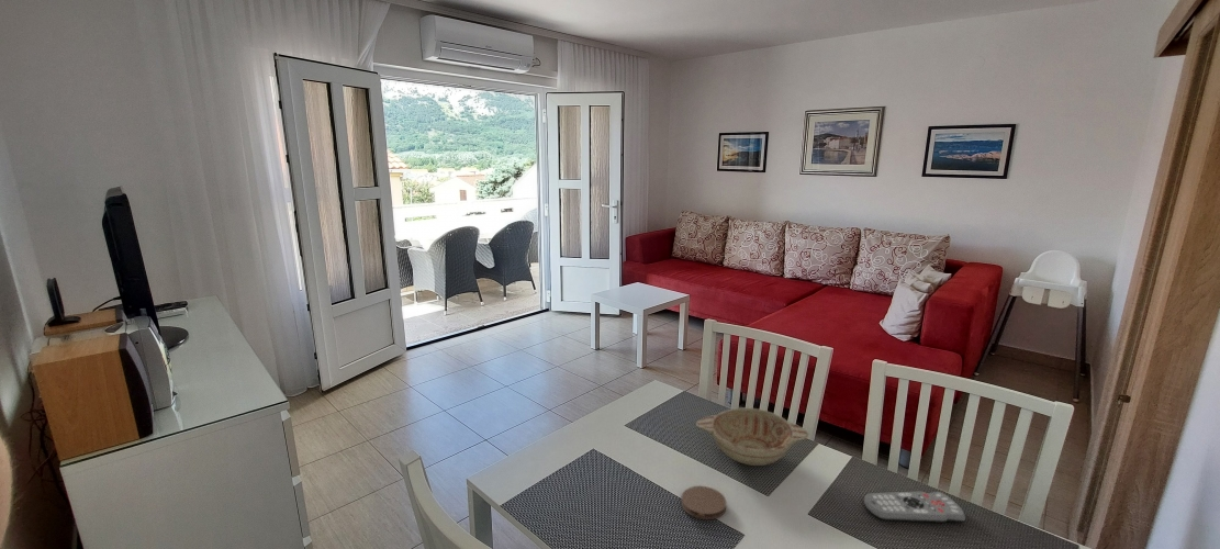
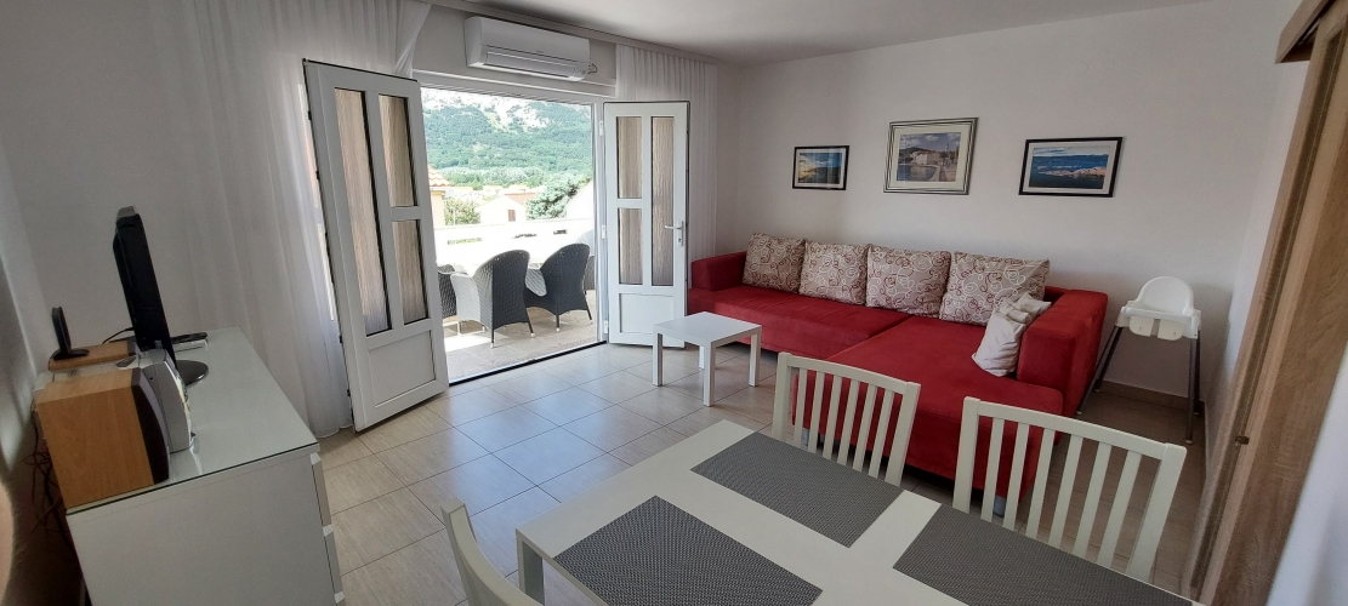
- coaster [680,485,727,520]
- decorative bowl [695,407,810,467]
- remote control [863,491,966,524]
